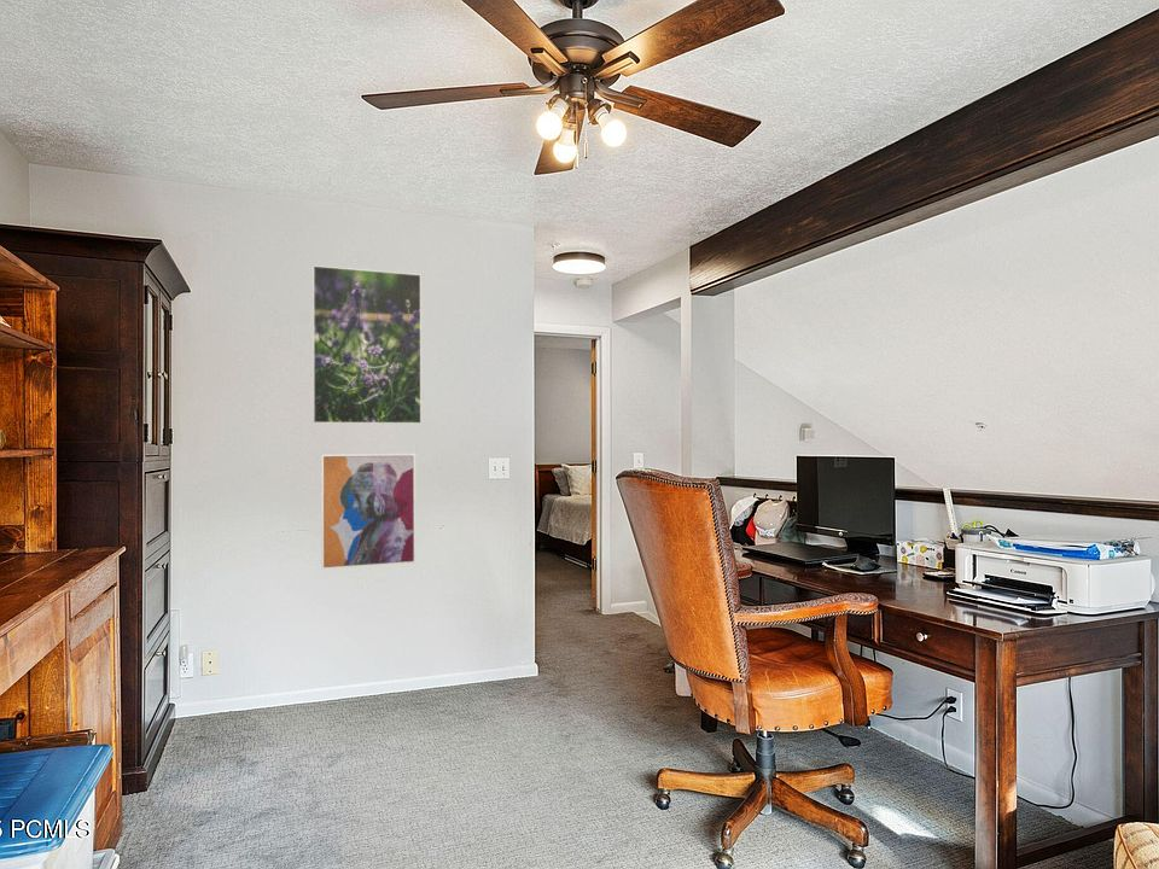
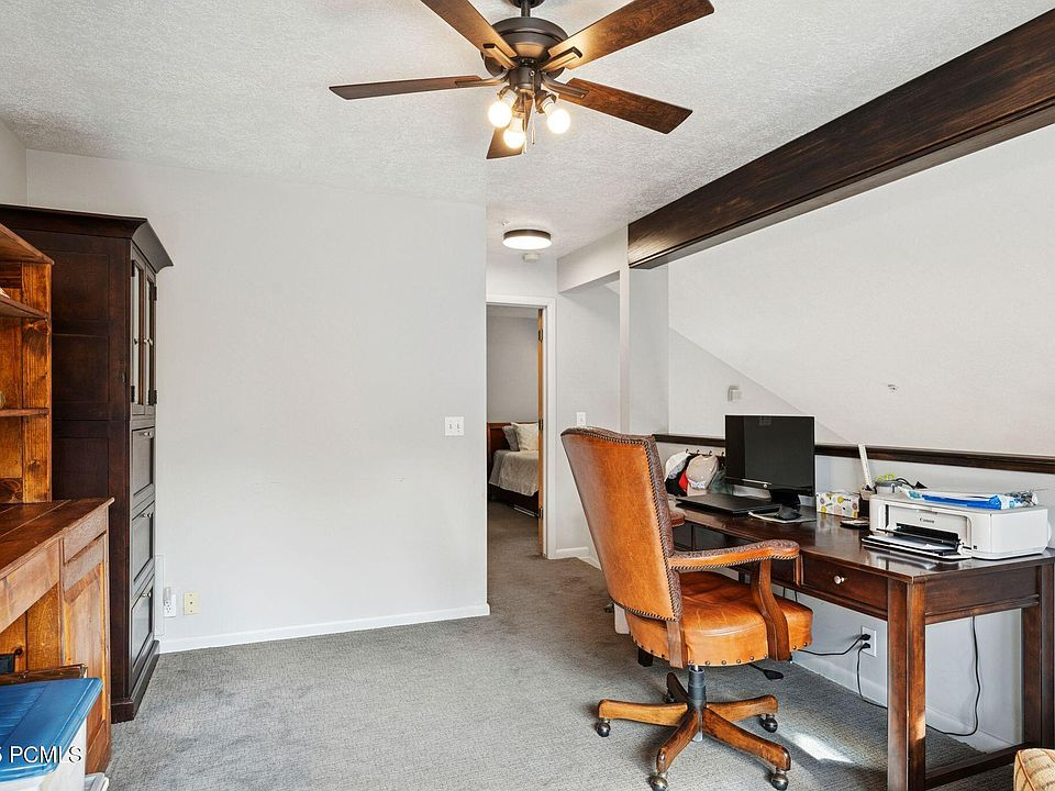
- wall art [320,453,417,571]
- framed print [311,264,423,425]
